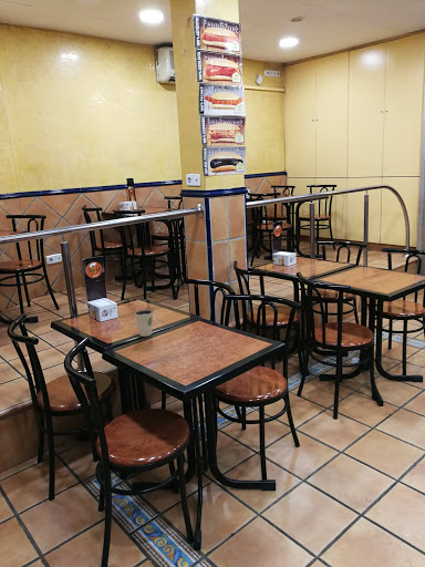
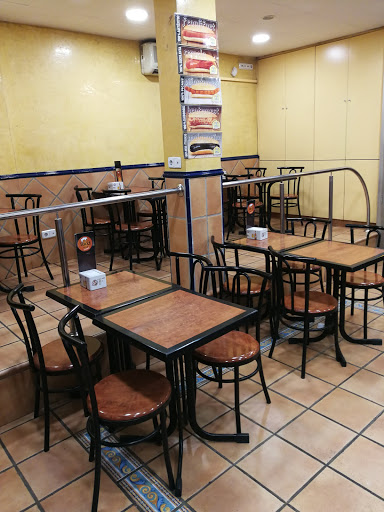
- dixie cup [134,309,154,338]
